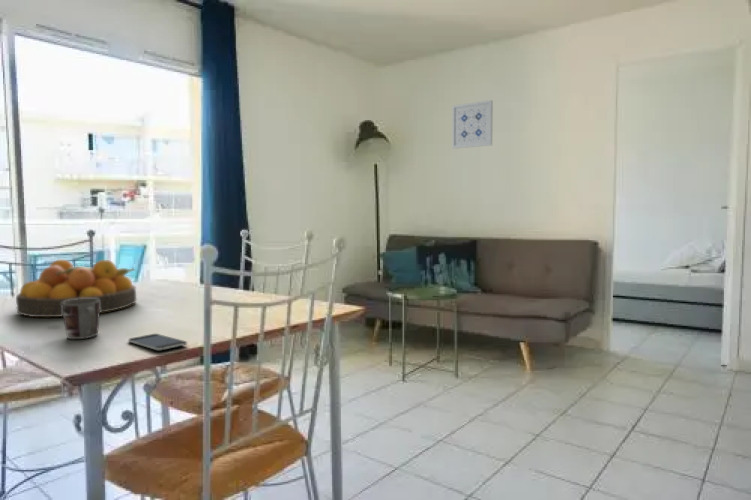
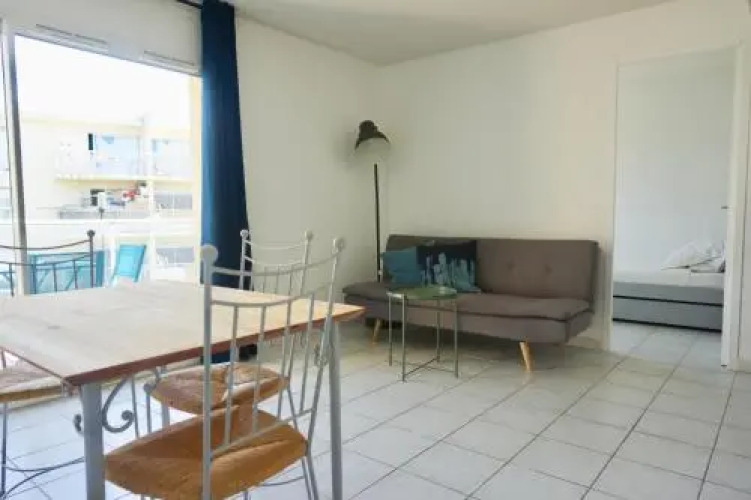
- smartphone [127,333,188,351]
- fruit bowl [15,259,137,318]
- mug [62,299,101,340]
- wall art [451,99,494,150]
